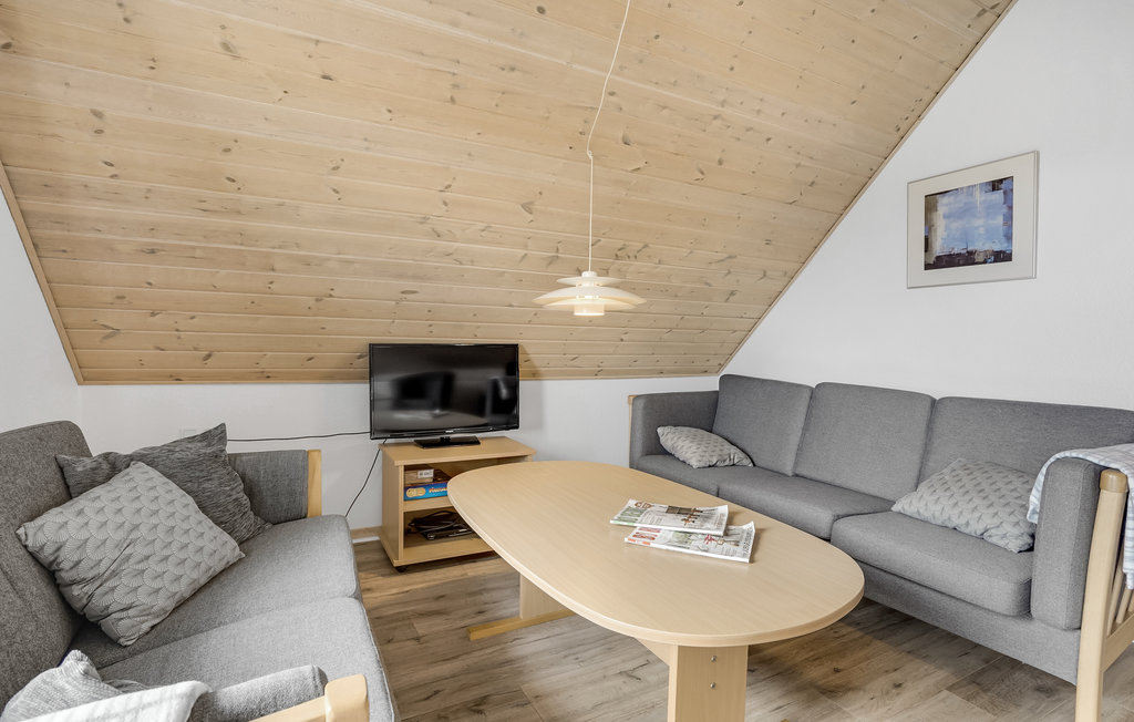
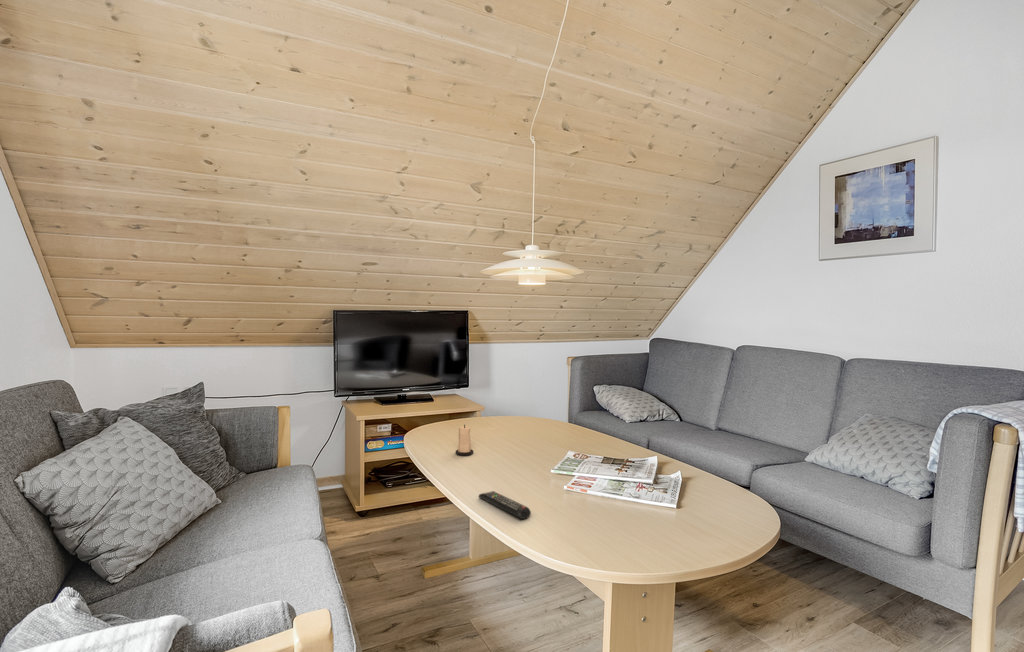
+ remote control [478,490,532,520]
+ candle [455,423,474,457]
